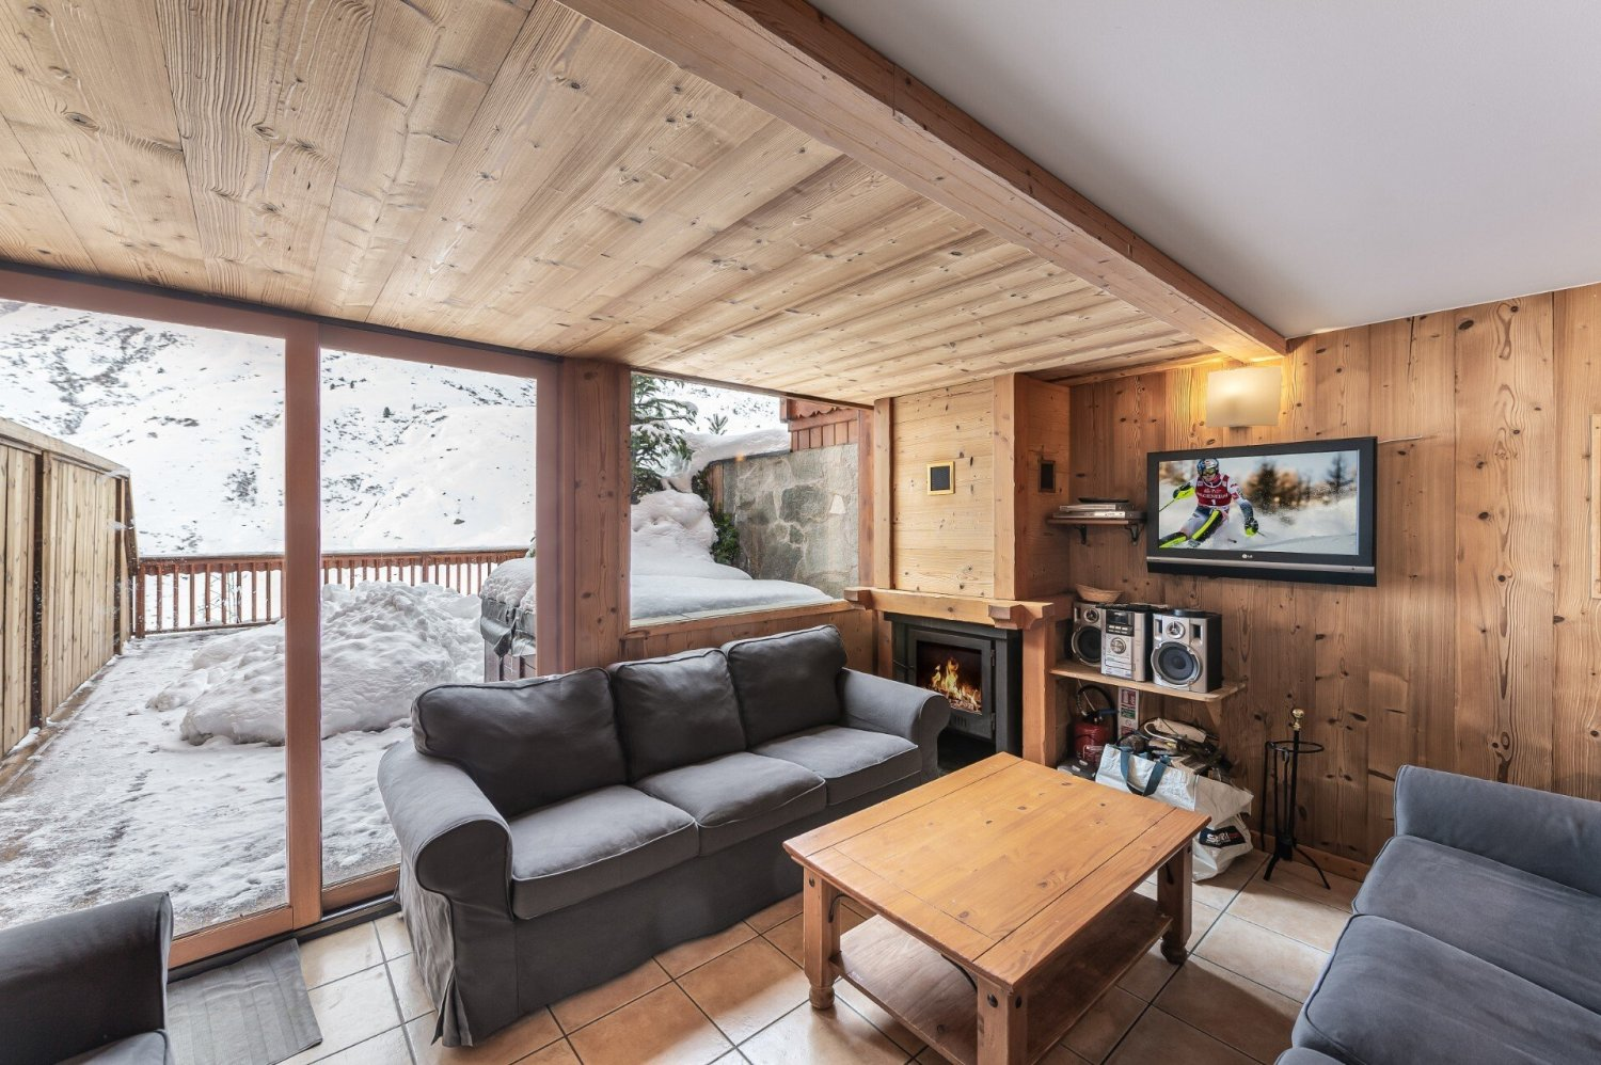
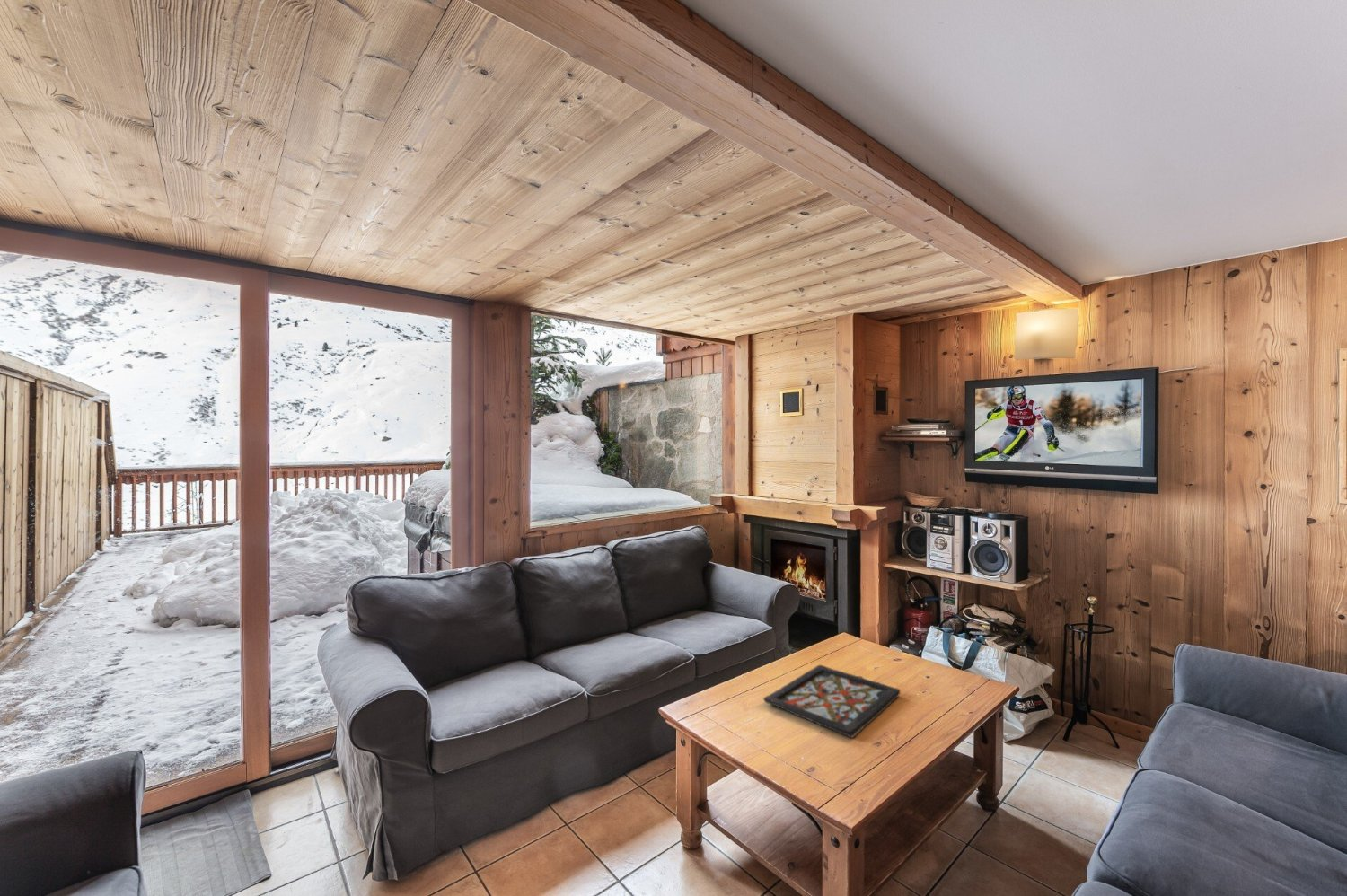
+ decorative tray [762,664,901,739]
